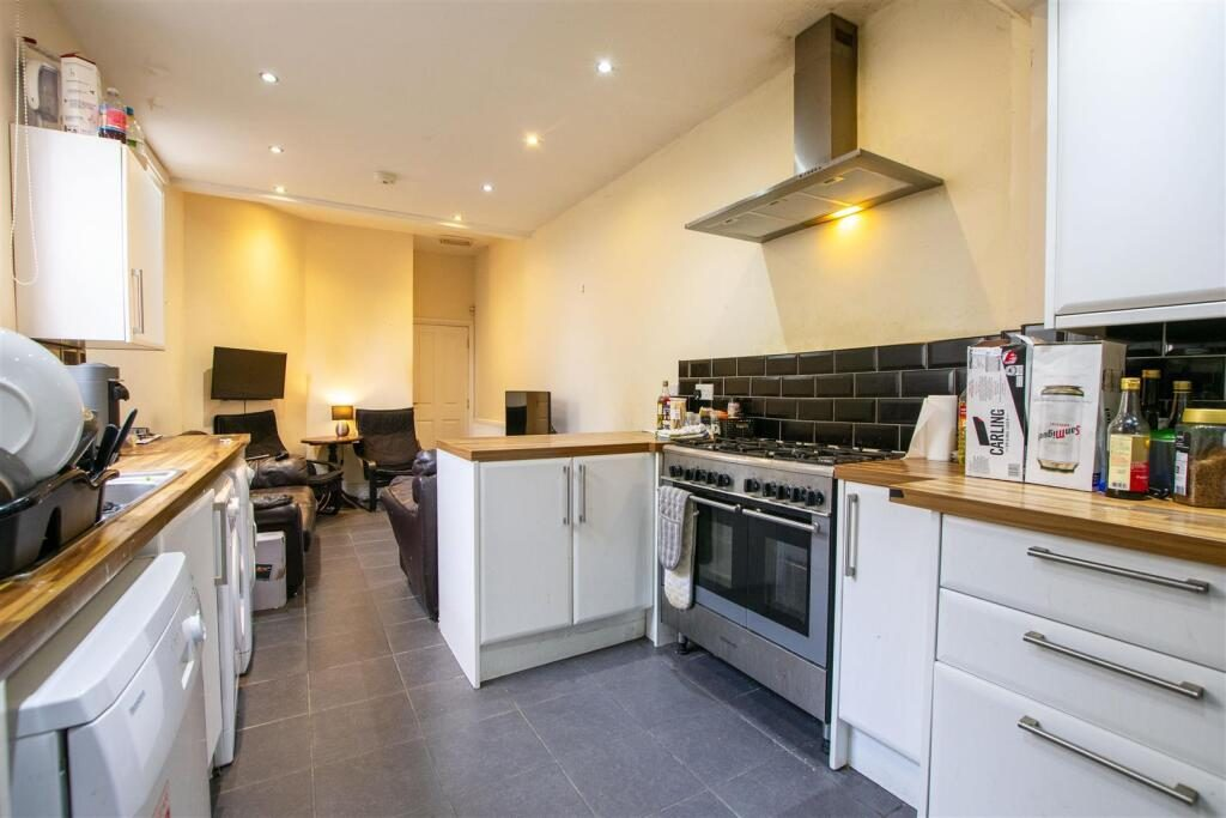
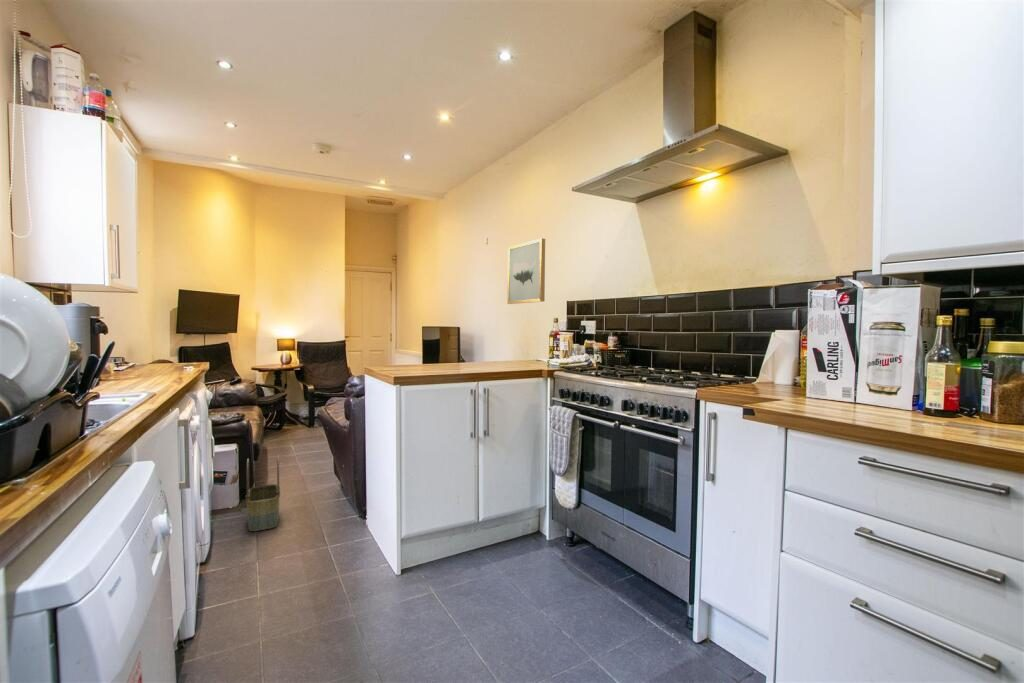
+ wall art [507,237,546,305]
+ basket [245,455,281,532]
